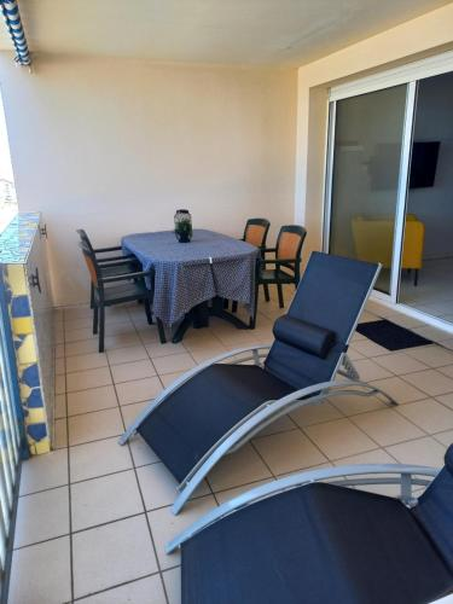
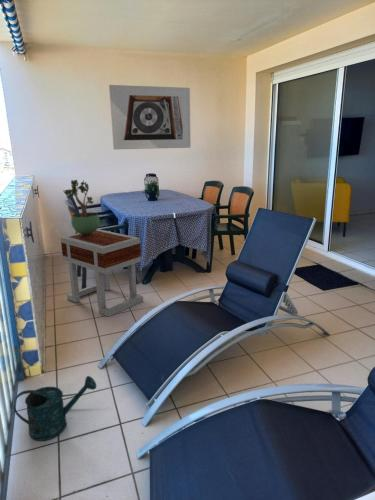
+ potted plant [63,179,101,235]
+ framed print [108,84,192,150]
+ side table [60,228,144,318]
+ watering can [13,375,97,442]
